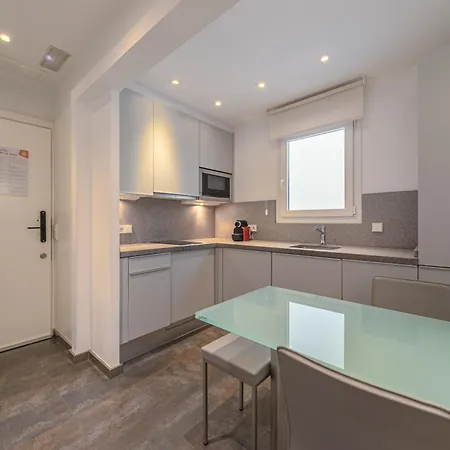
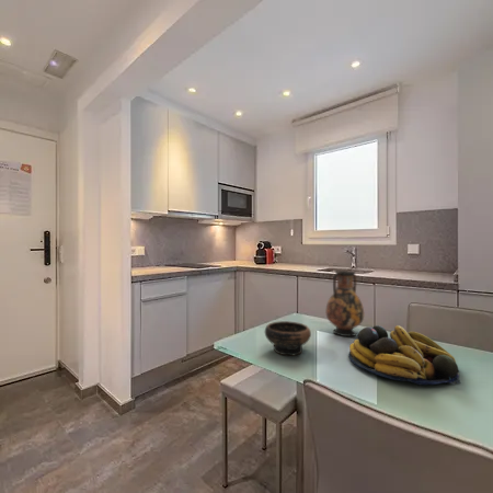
+ fruit bowl [347,324,461,386]
+ vase [324,270,365,337]
+ bowl [264,320,312,356]
